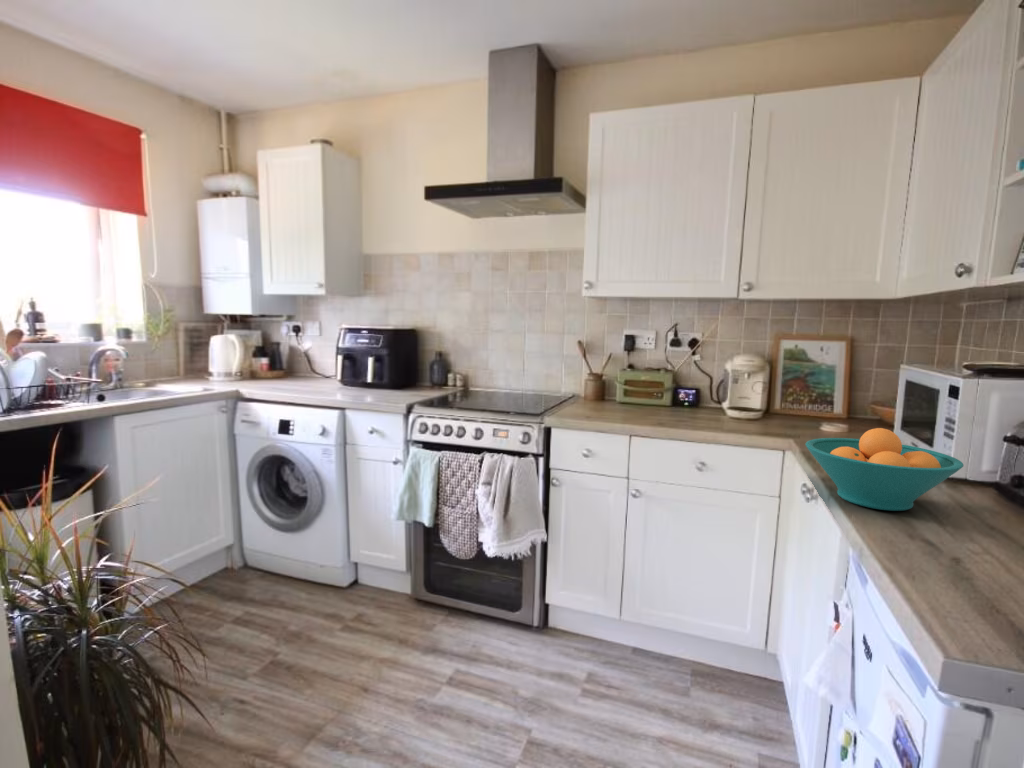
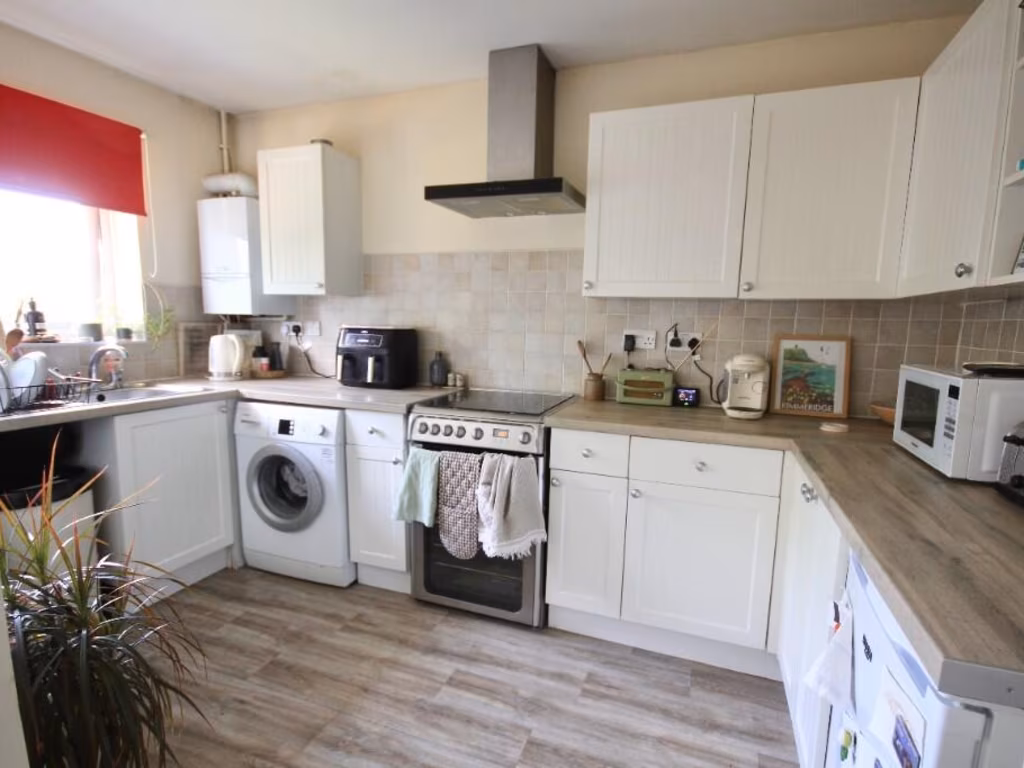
- fruit bowl [804,427,965,512]
